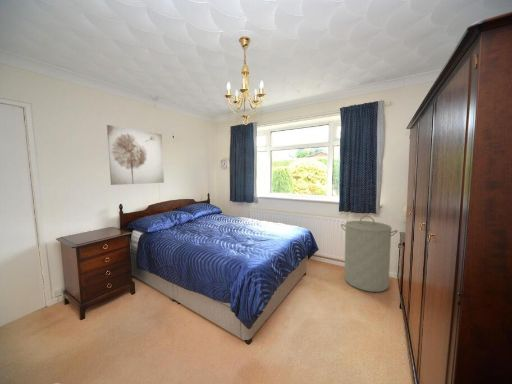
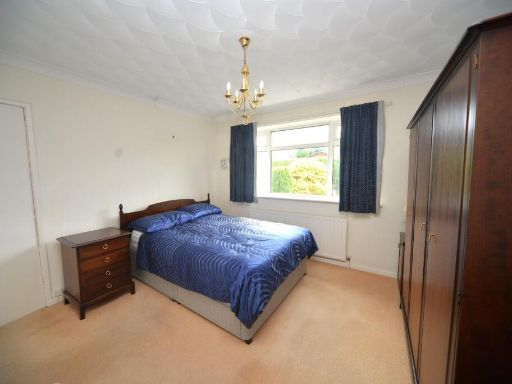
- wall art [106,124,165,186]
- laundry hamper [340,215,399,293]
